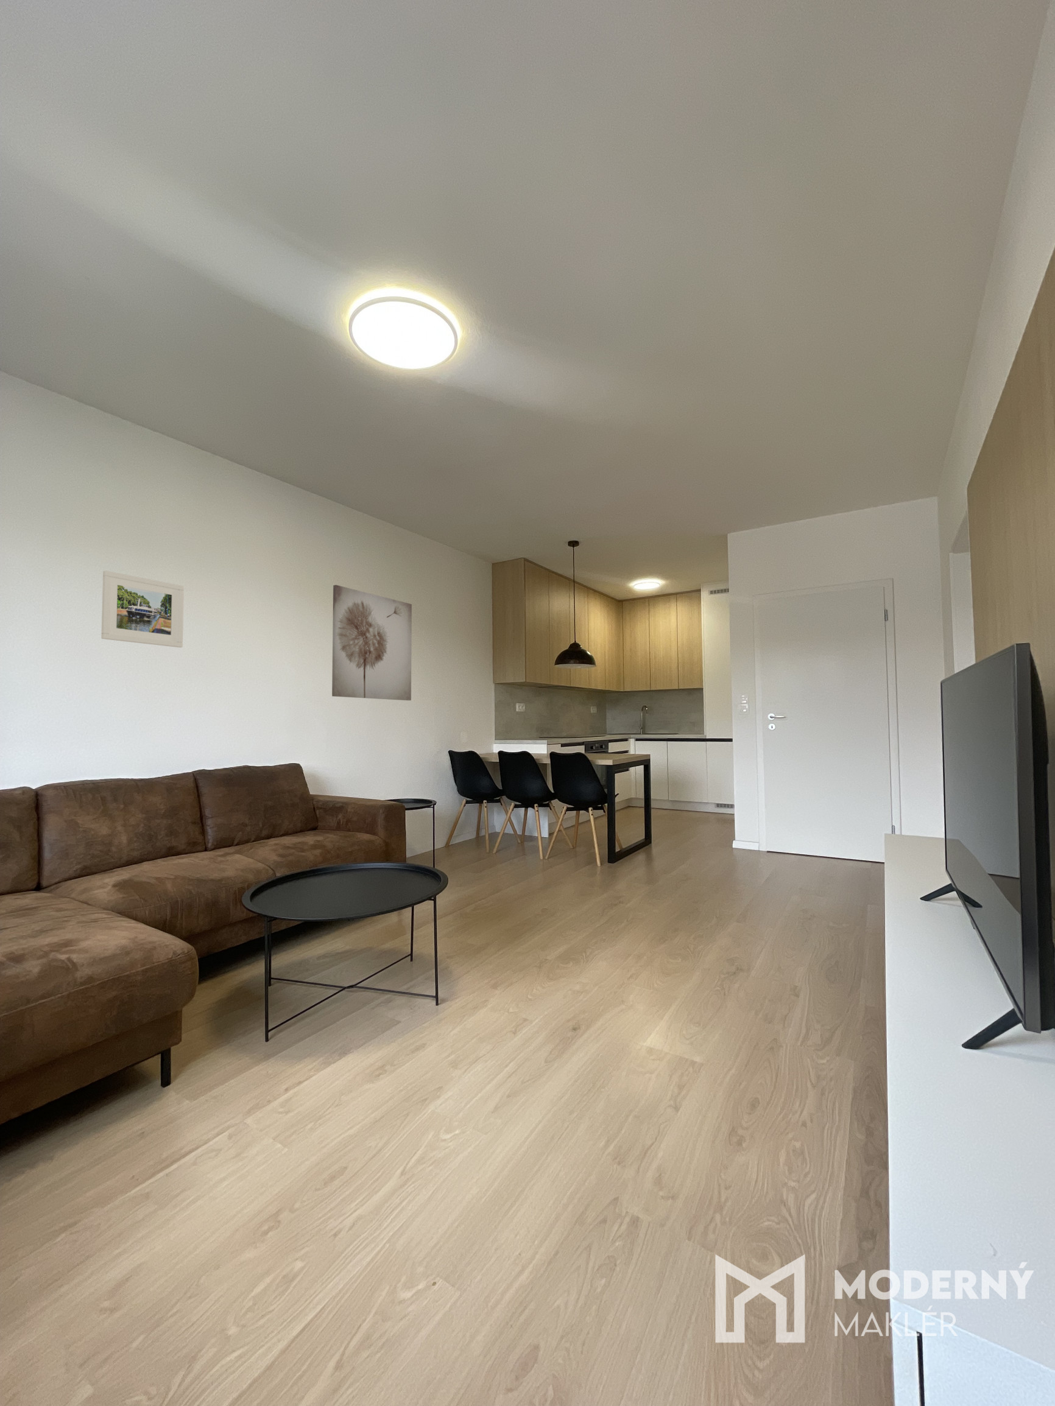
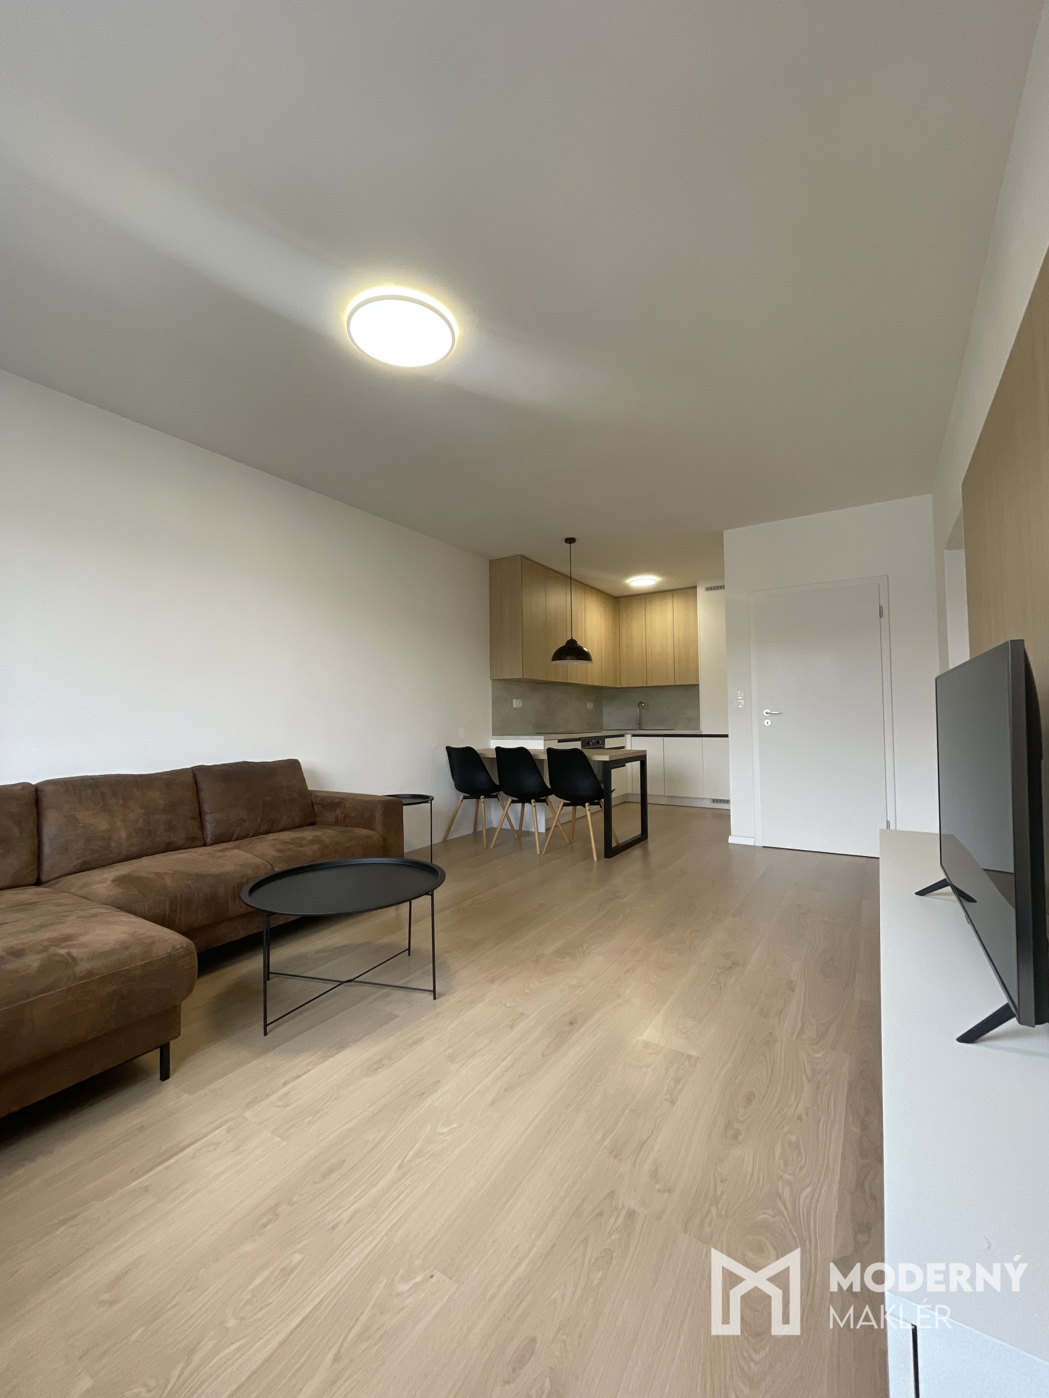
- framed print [101,569,185,648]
- wall art [331,585,412,701]
